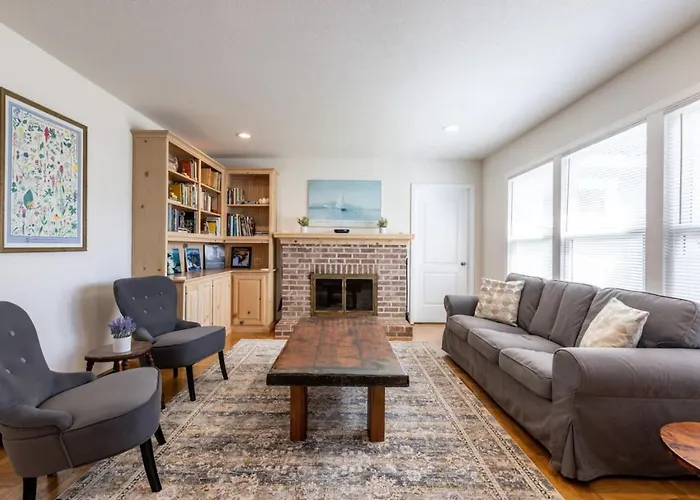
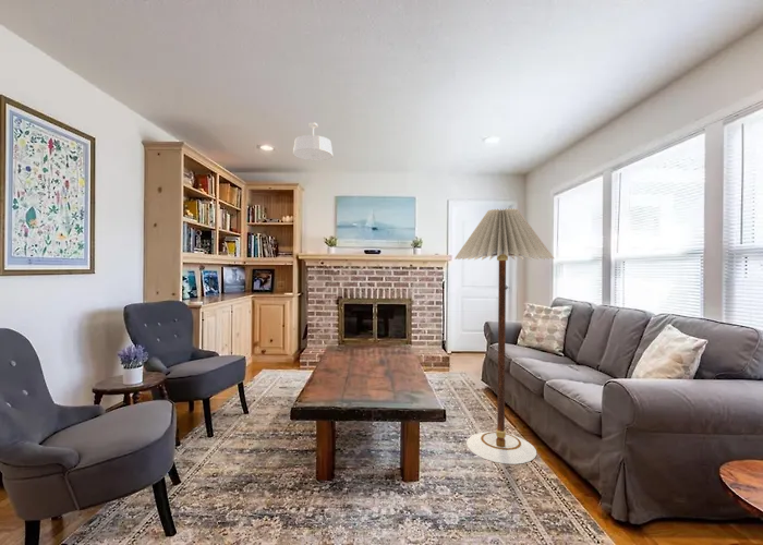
+ ceiling light fixture [292,121,334,161]
+ floor lamp [453,207,555,465]
